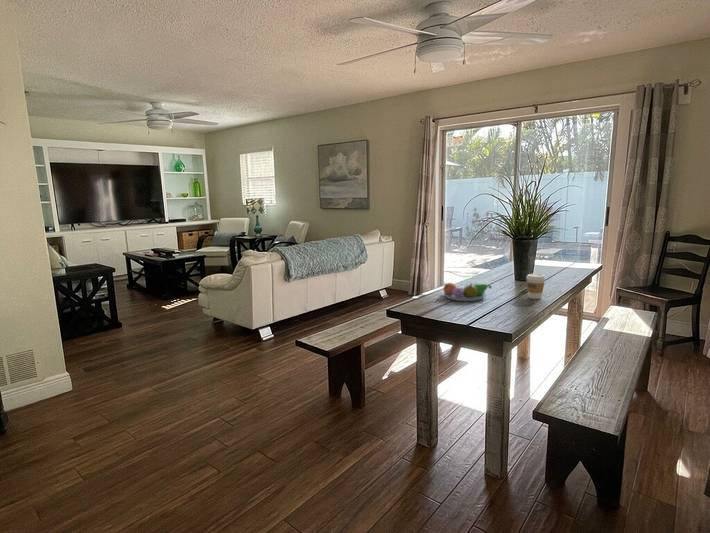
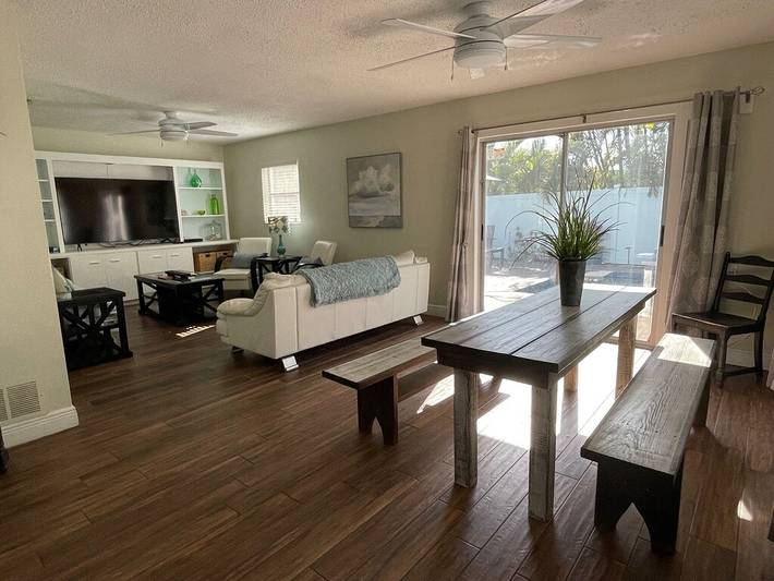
- coffee cup [525,273,546,300]
- fruit bowl [441,282,493,302]
